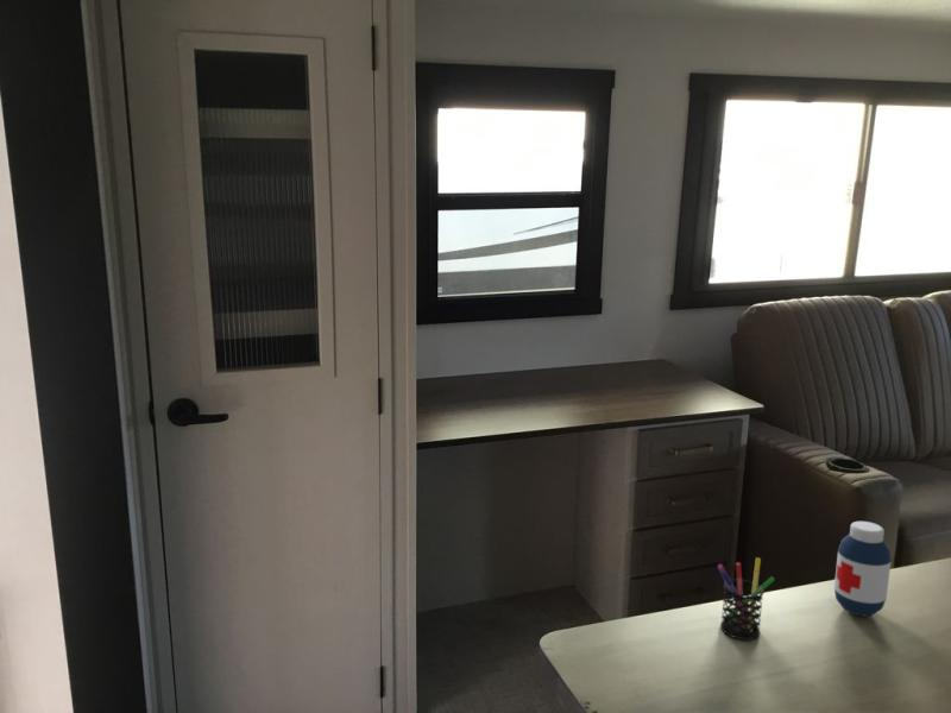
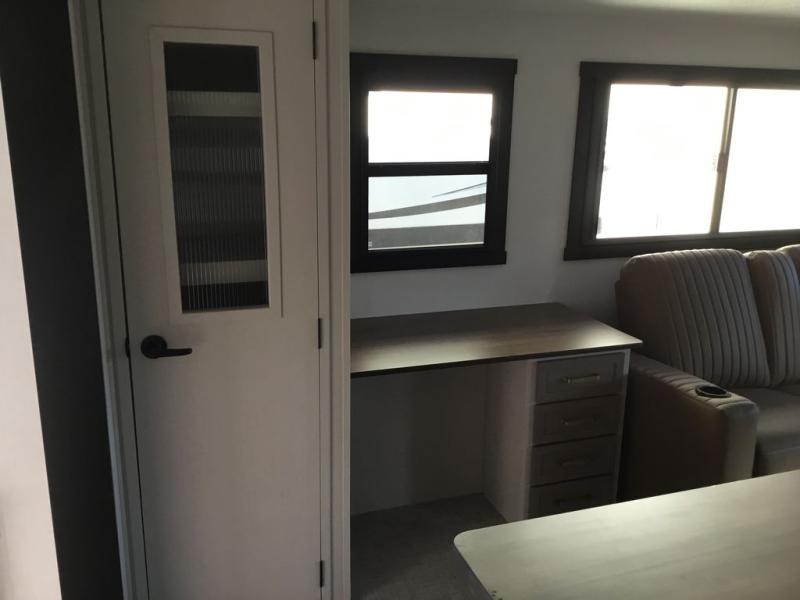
- pen holder [717,556,776,641]
- medicine bottle [833,520,892,618]
